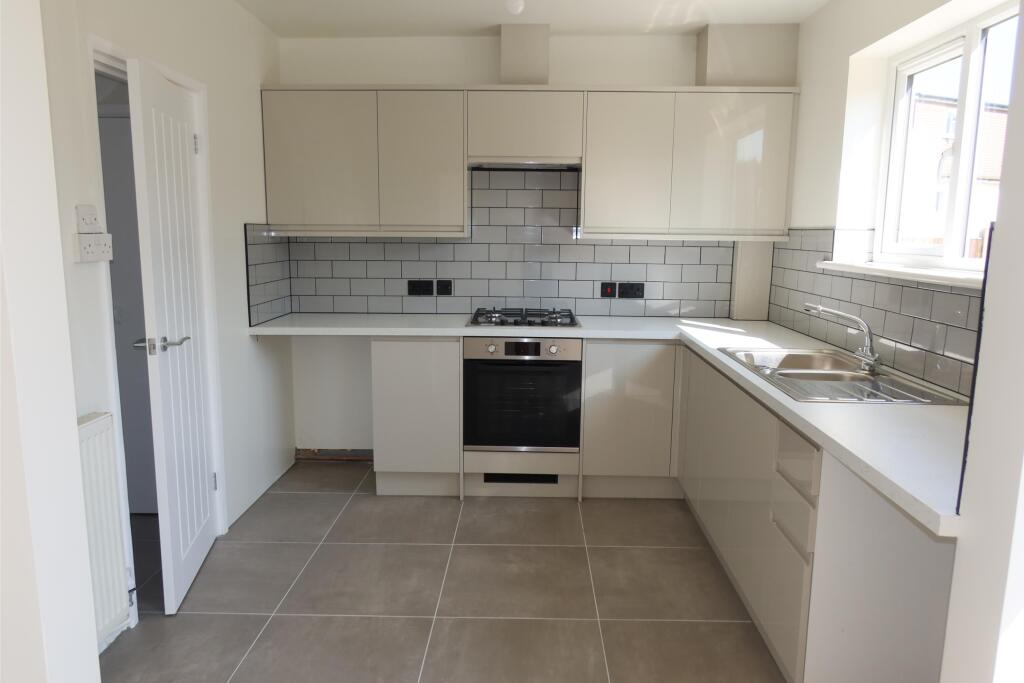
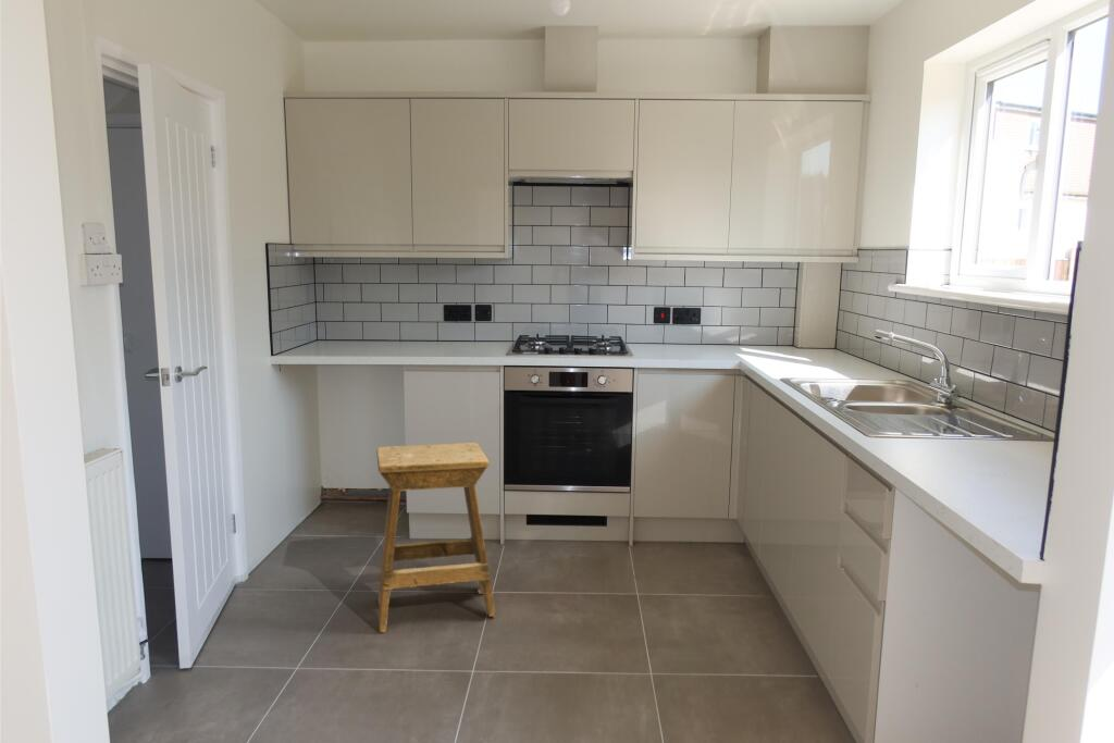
+ stool [375,442,496,633]
